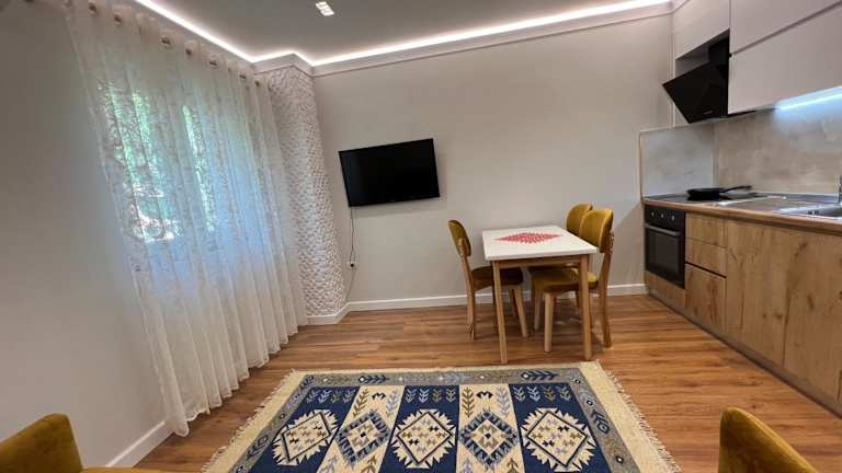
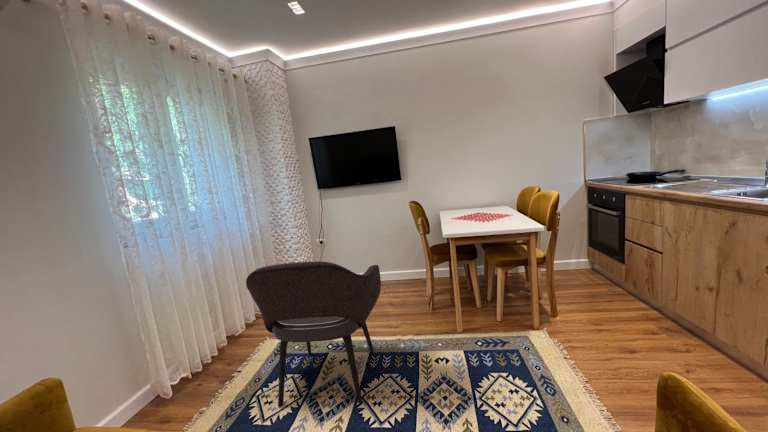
+ armchair [245,261,382,408]
